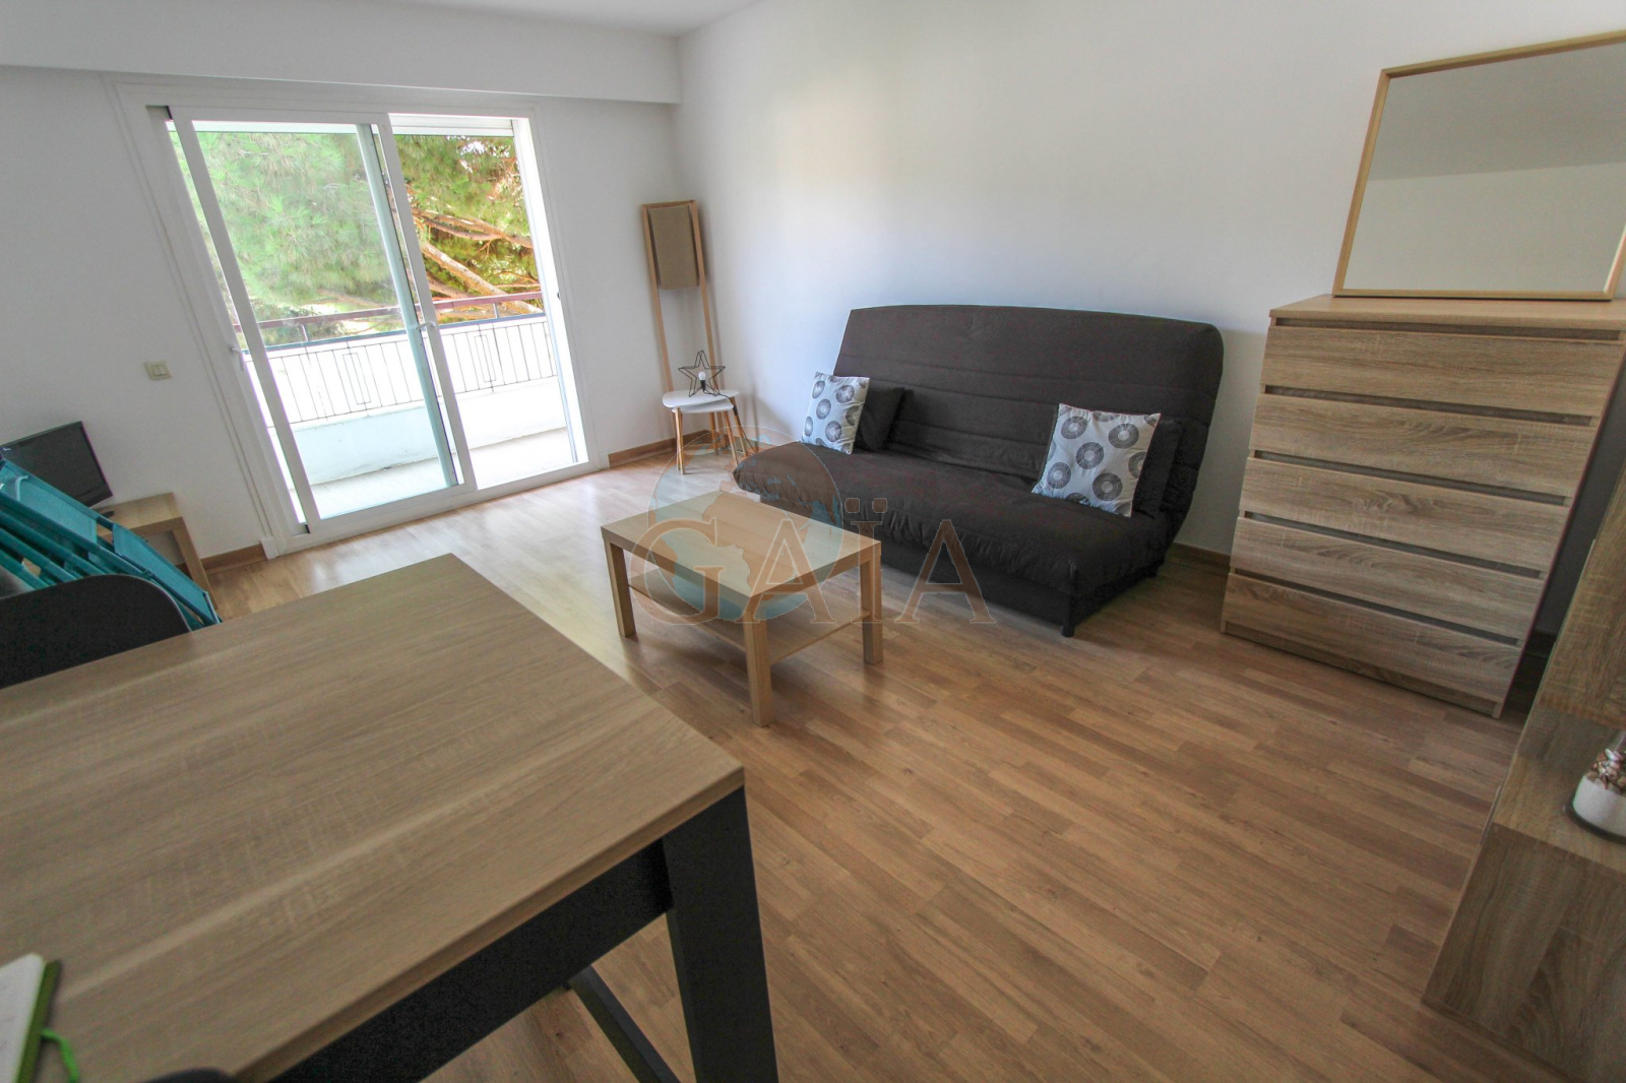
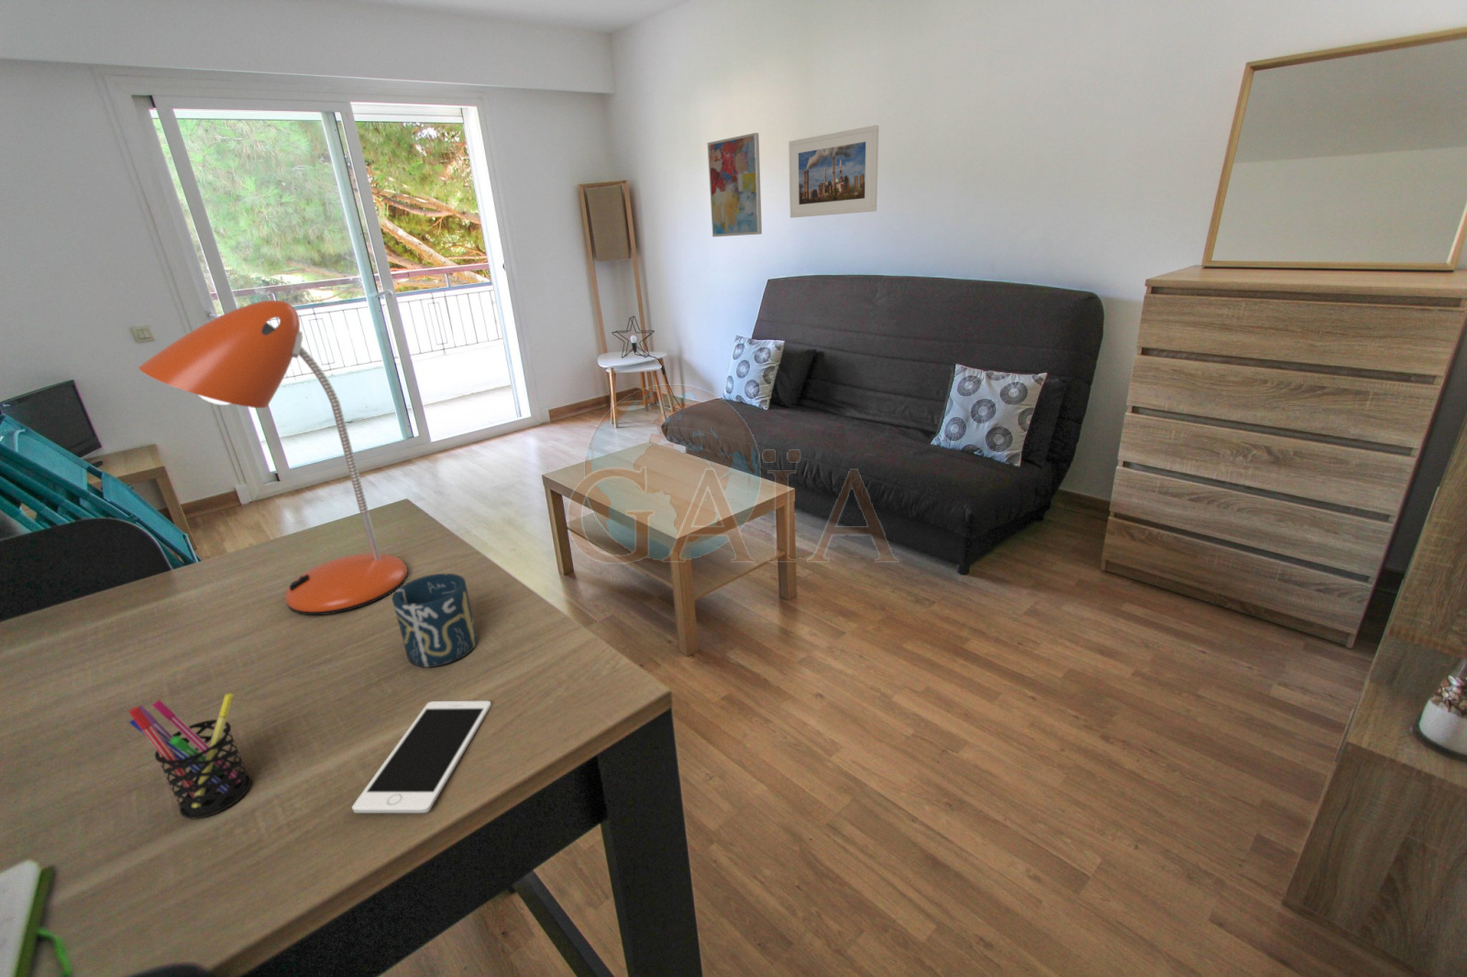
+ desk lamp [137,300,409,616]
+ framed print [787,124,879,219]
+ cup [392,572,479,668]
+ pen holder [128,692,252,819]
+ cell phone [351,700,492,813]
+ wall art [707,132,762,238]
